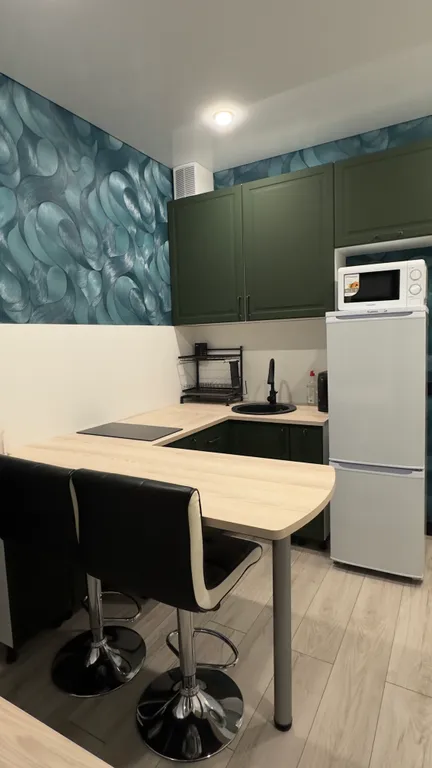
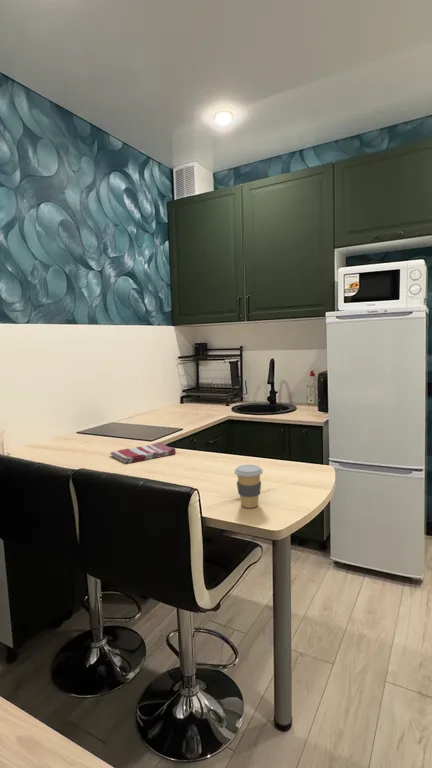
+ coffee cup [234,464,264,509]
+ dish towel [109,441,177,464]
